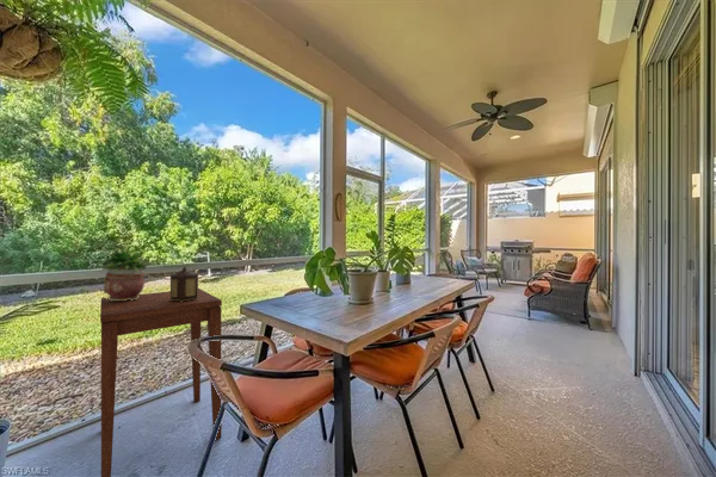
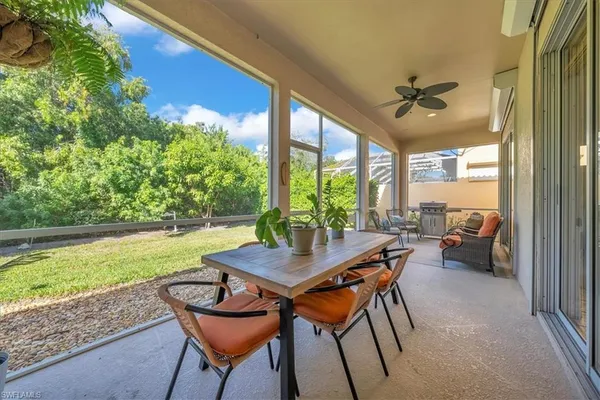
- side table [99,287,223,477]
- lantern [169,266,199,302]
- potted plant [98,246,152,301]
